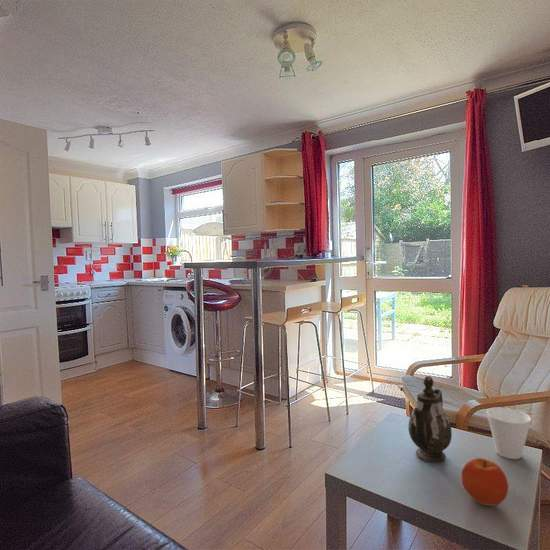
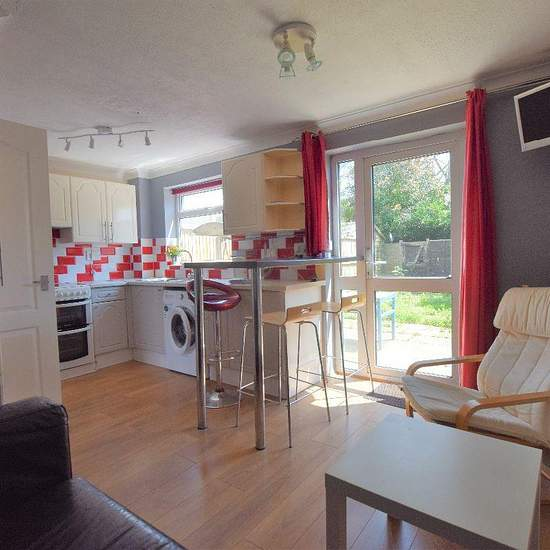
- fruit [461,457,510,507]
- cup [486,406,532,460]
- teapot [408,375,453,464]
